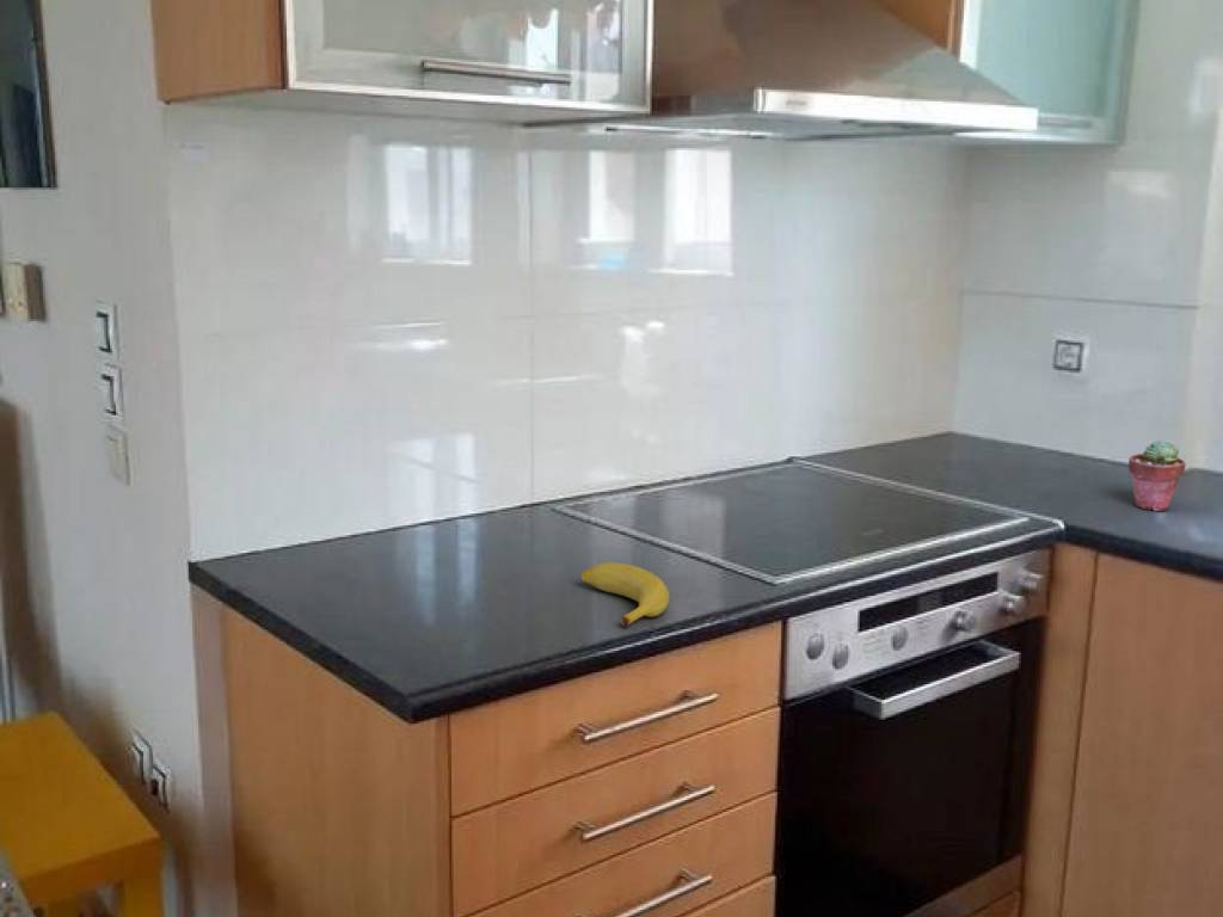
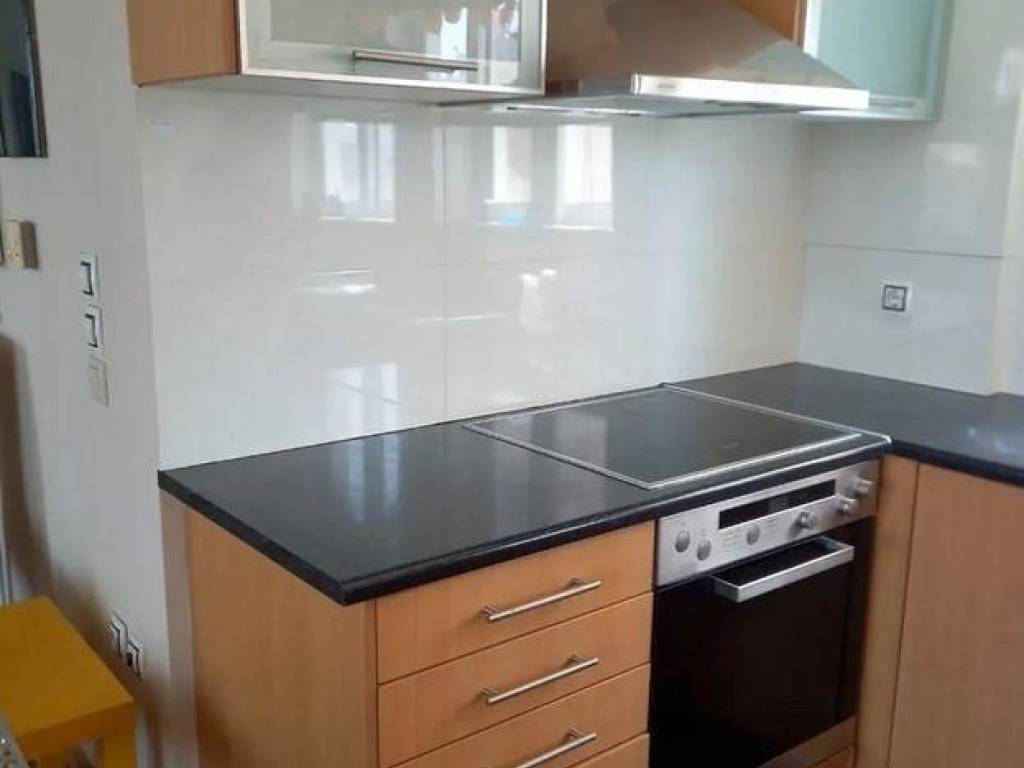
- banana [580,561,670,628]
- potted succulent [1127,439,1186,512]
